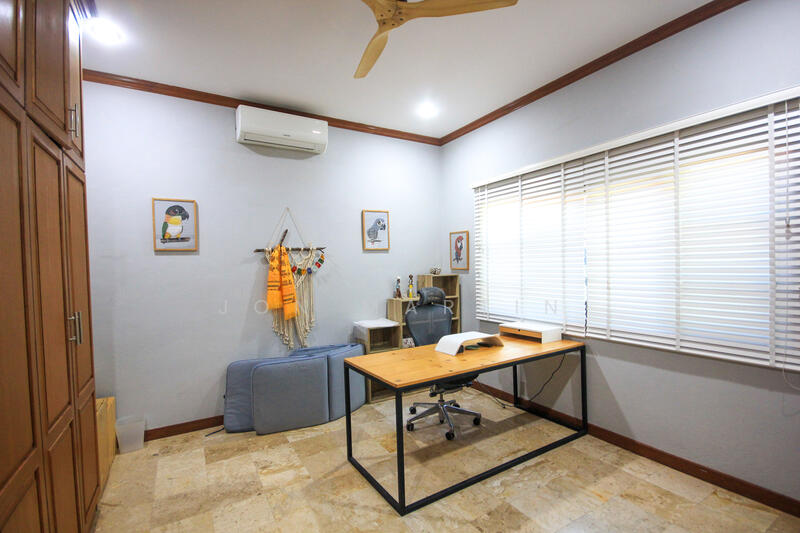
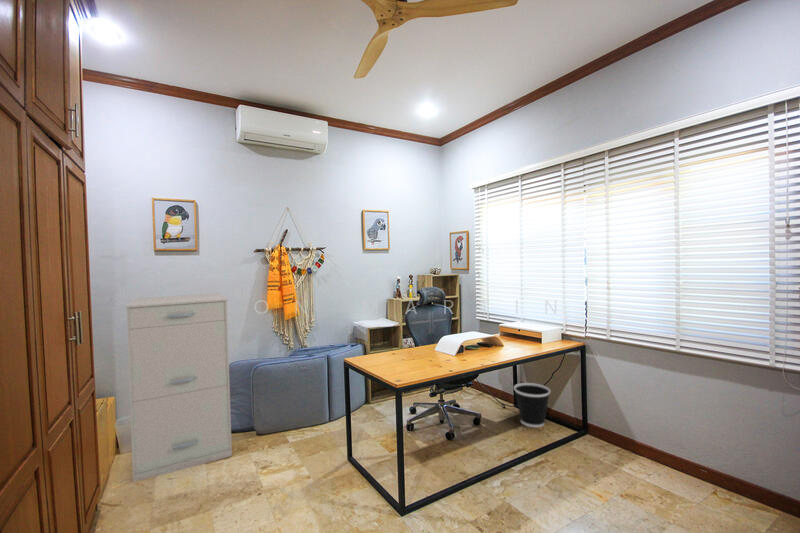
+ filing cabinet [125,292,233,483]
+ wastebasket [513,382,551,429]
